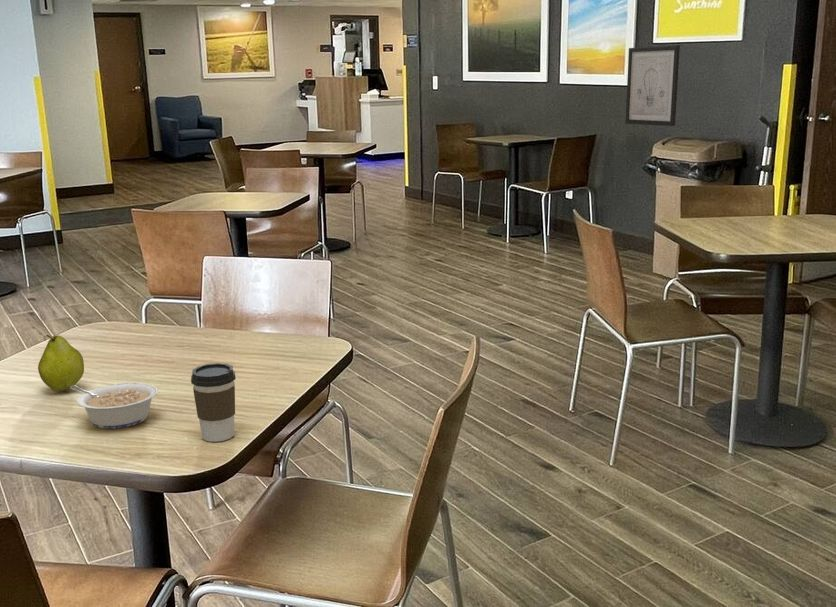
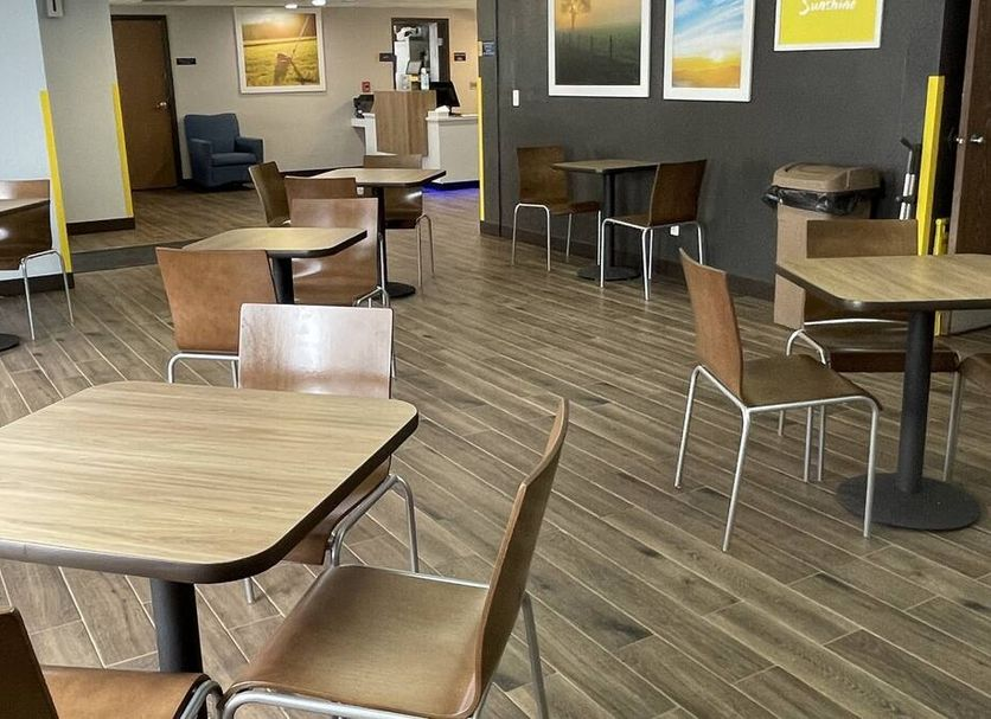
- fruit [37,334,85,392]
- coffee cup [190,362,237,443]
- legume [70,382,159,430]
- wall art [625,44,681,127]
